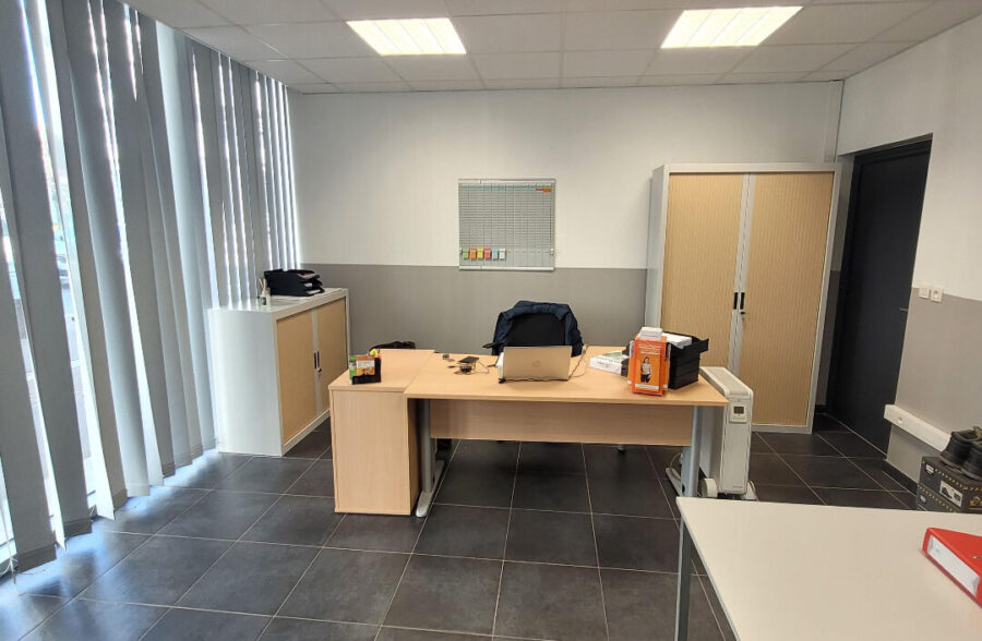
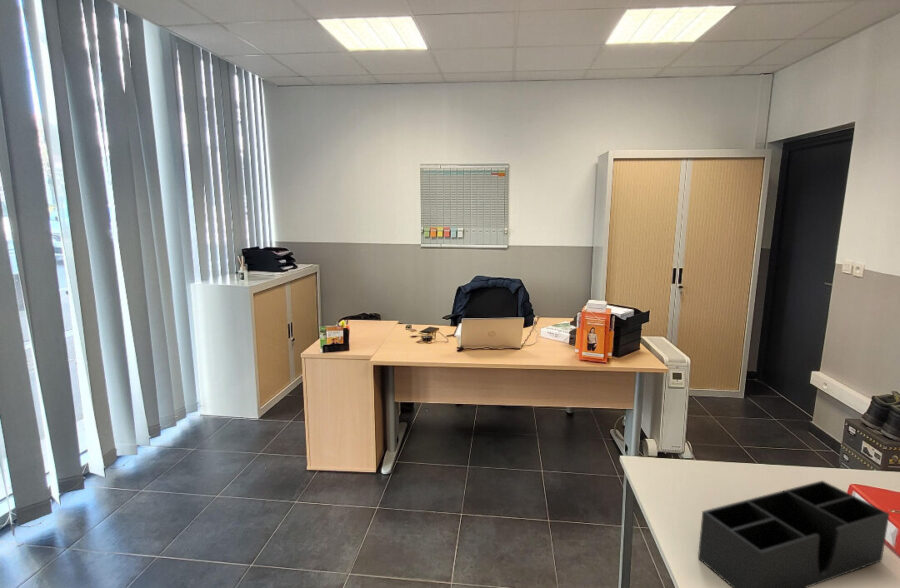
+ desk organizer [697,480,891,588]
